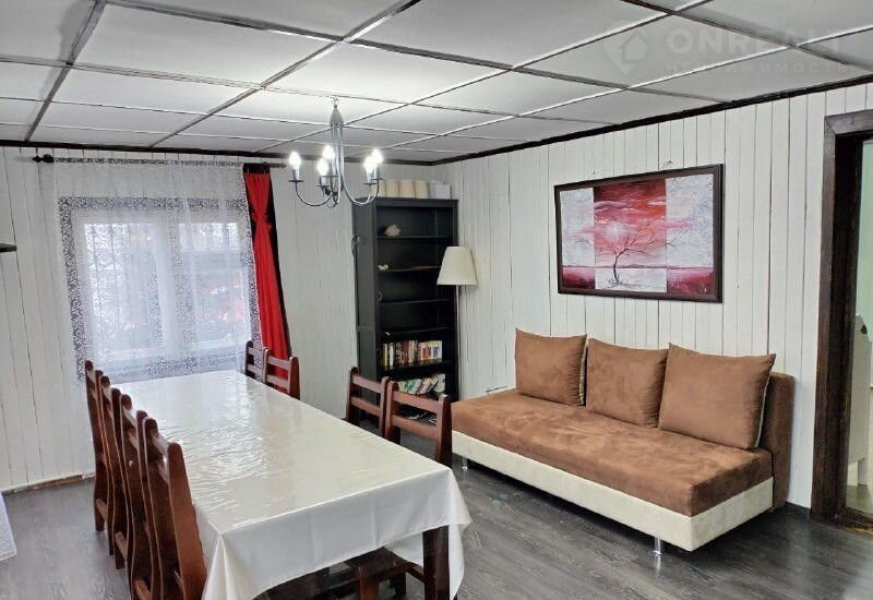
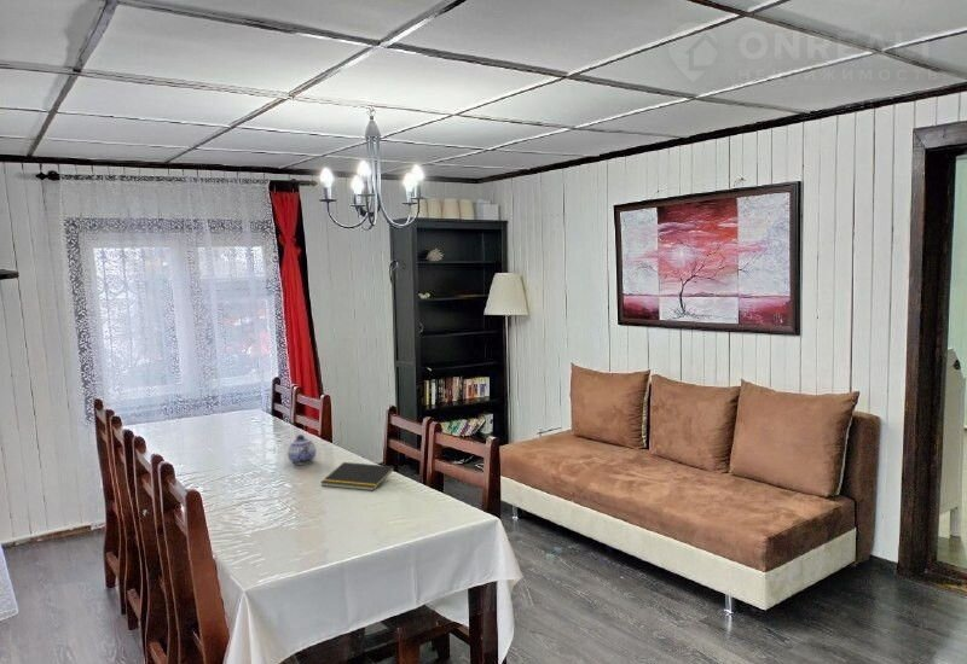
+ notepad [319,461,395,491]
+ teapot [286,433,317,466]
